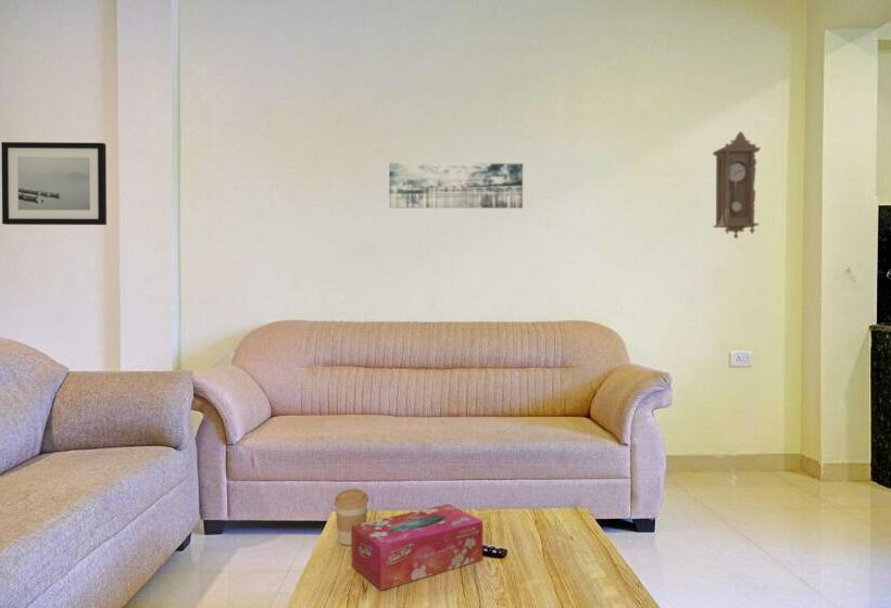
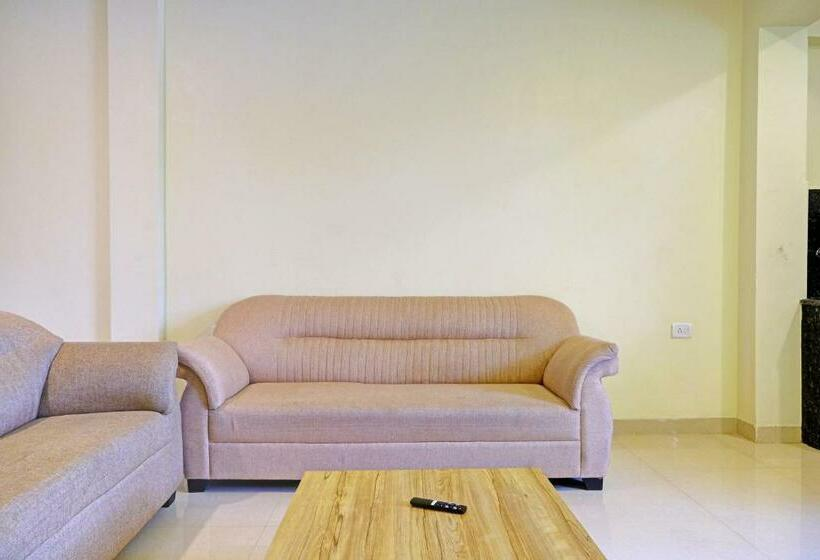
- wall art [0,141,108,226]
- pendulum clock [712,130,762,240]
- tissue box [350,503,484,592]
- wall art [388,162,524,210]
- coffee cup [332,487,369,546]
